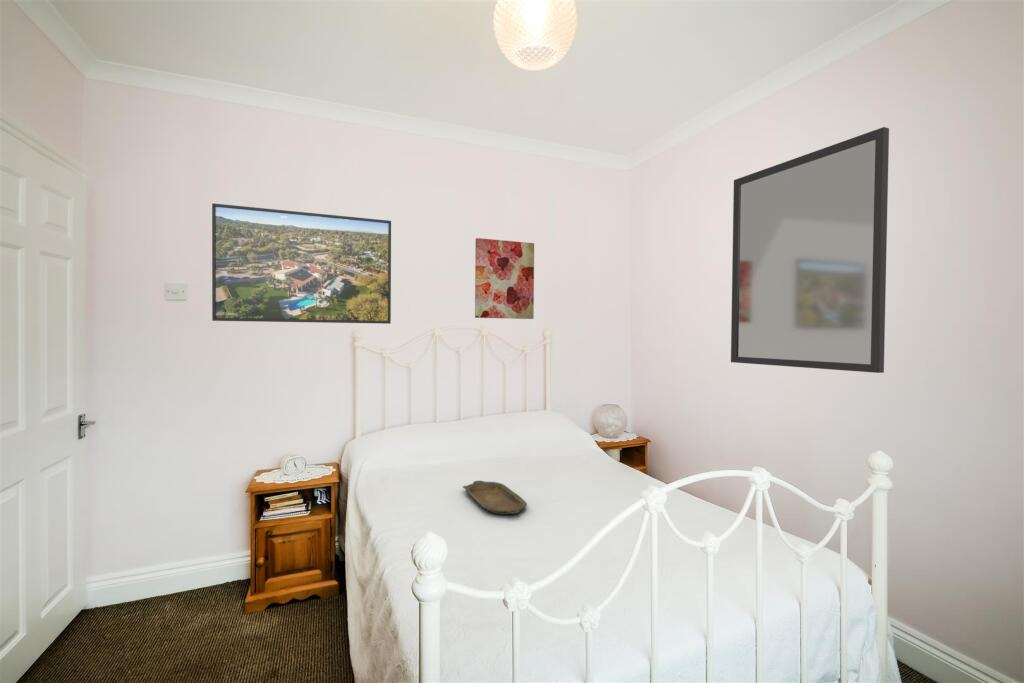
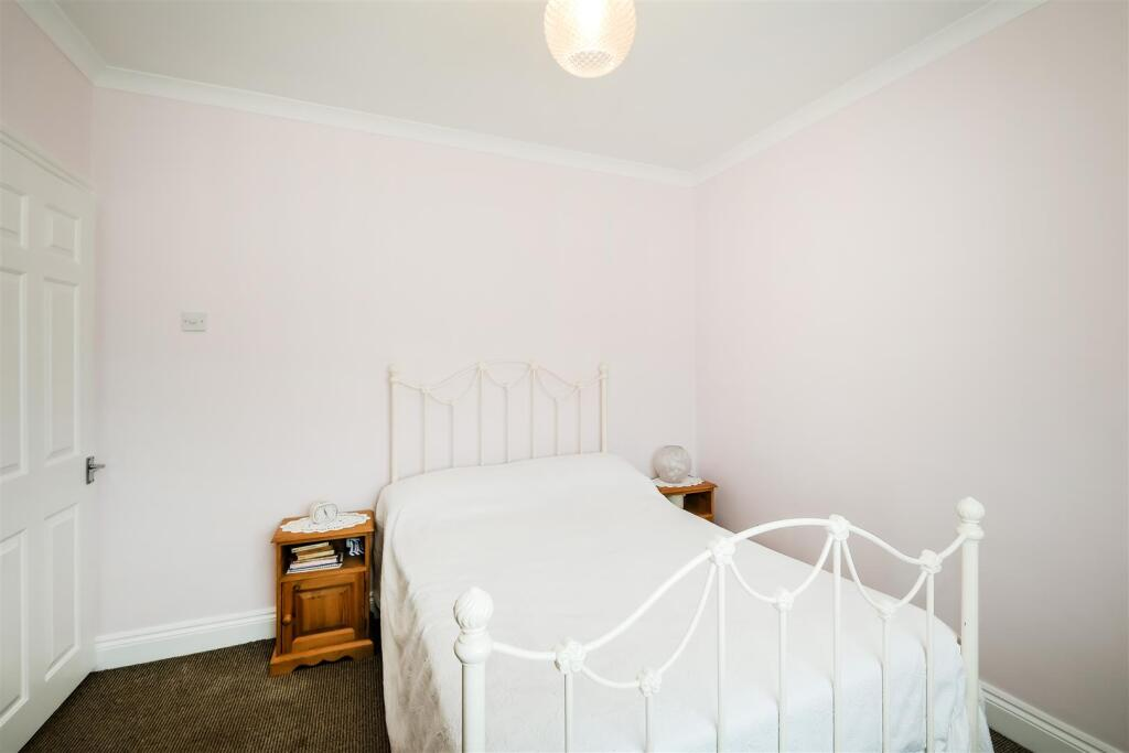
- serving tray [462,480,528,516]
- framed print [211,202,392,325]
- home mirror [730,126,890,374]
- wall art [474,237,535,320]
